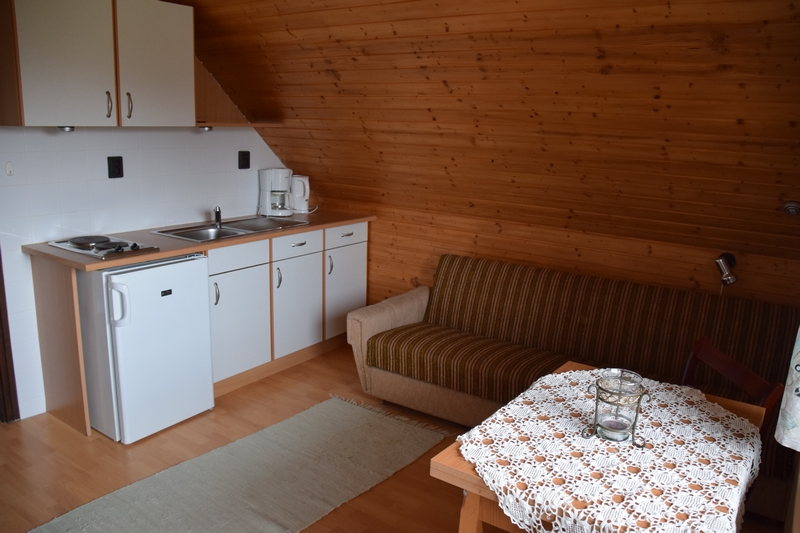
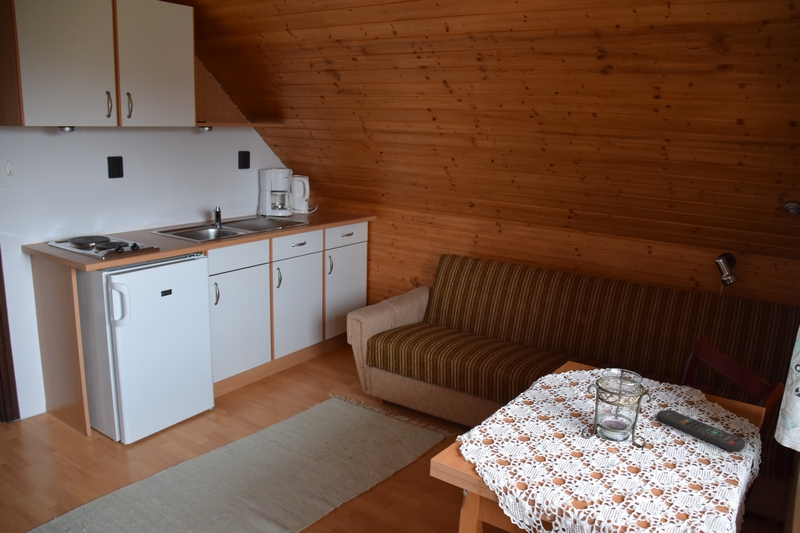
+ remote control [656,409,746,452]
